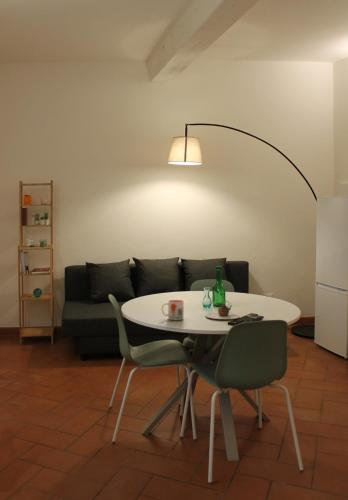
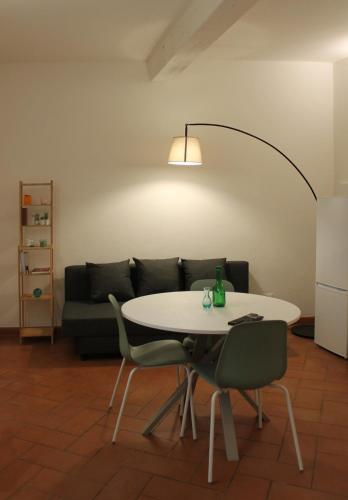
- teapot [205,300,241,320]
- mug [161,299,185,321]
